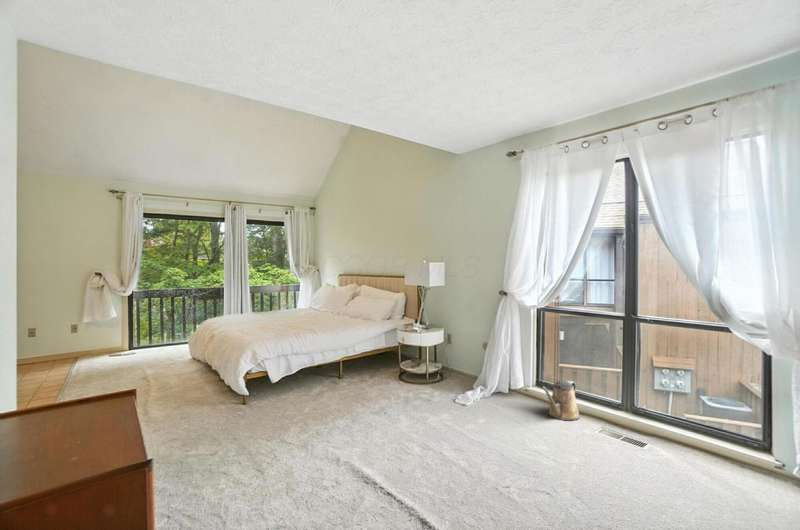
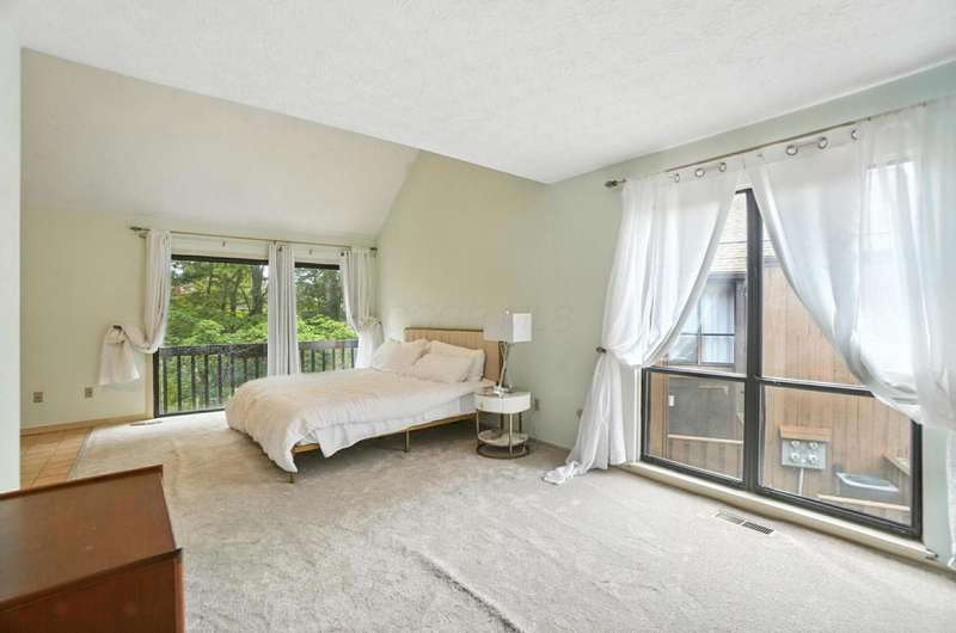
- watering can [541,380,581,421]
